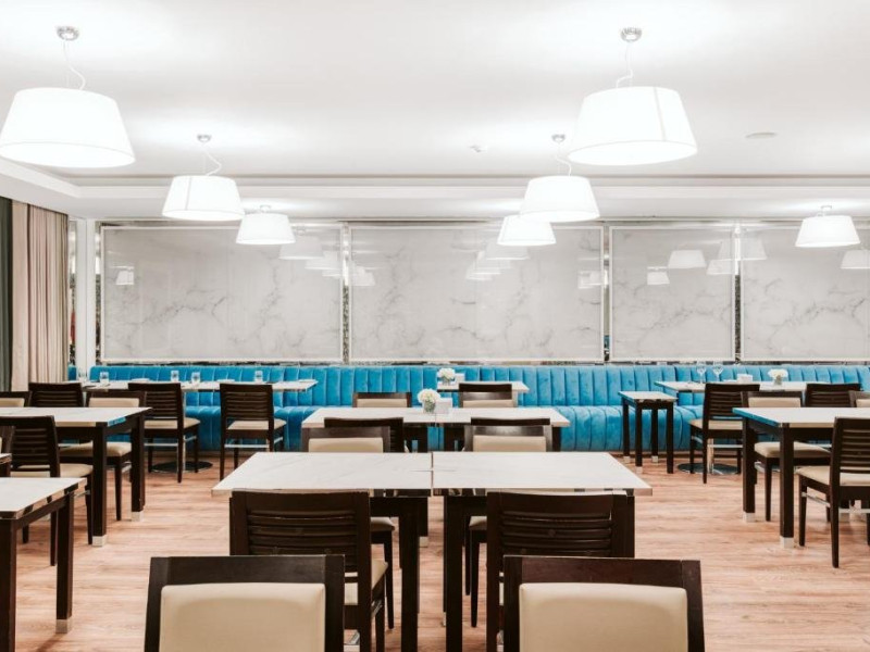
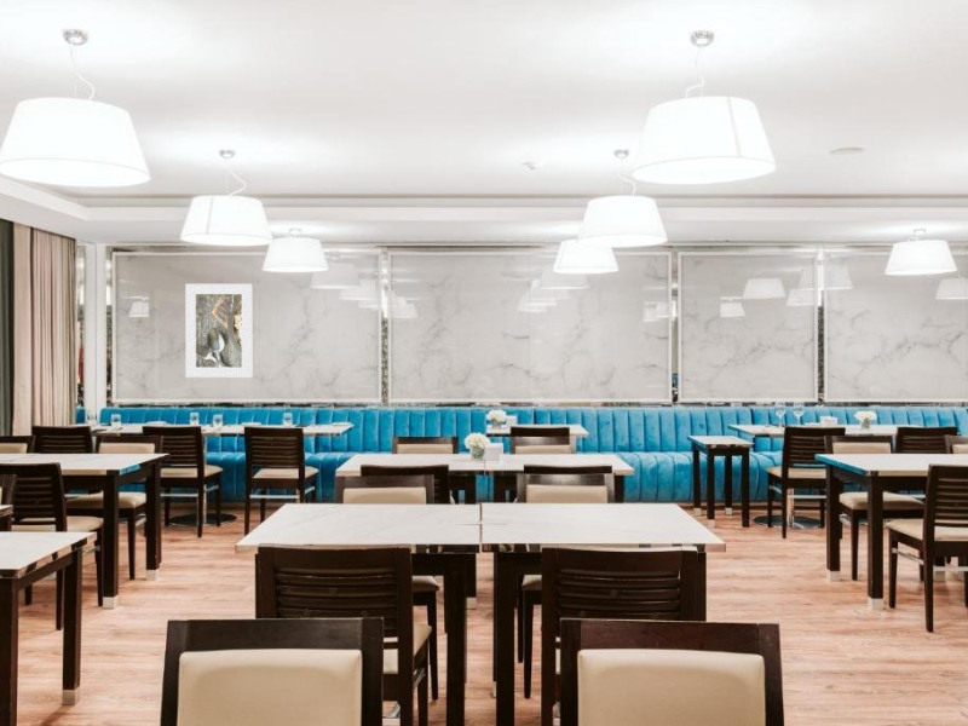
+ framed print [184,283,253,379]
